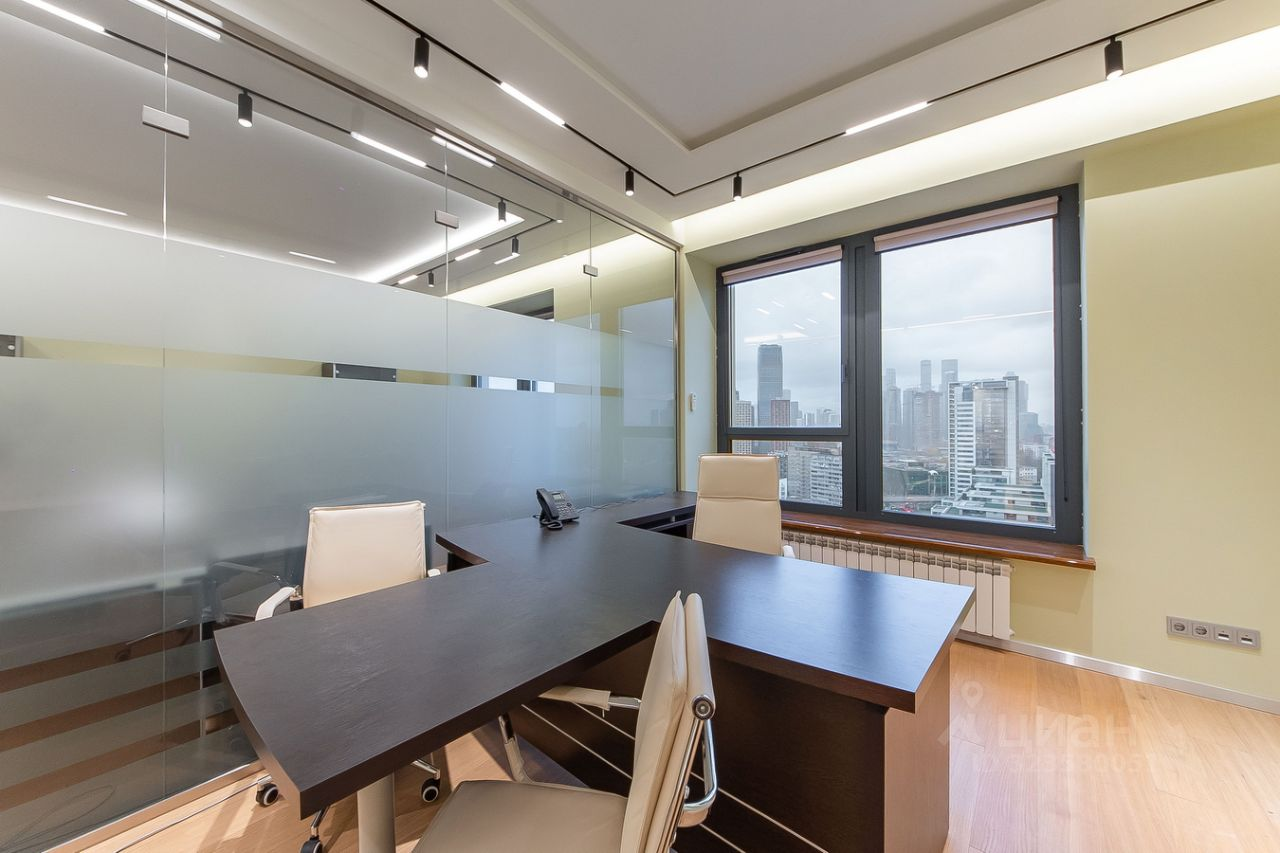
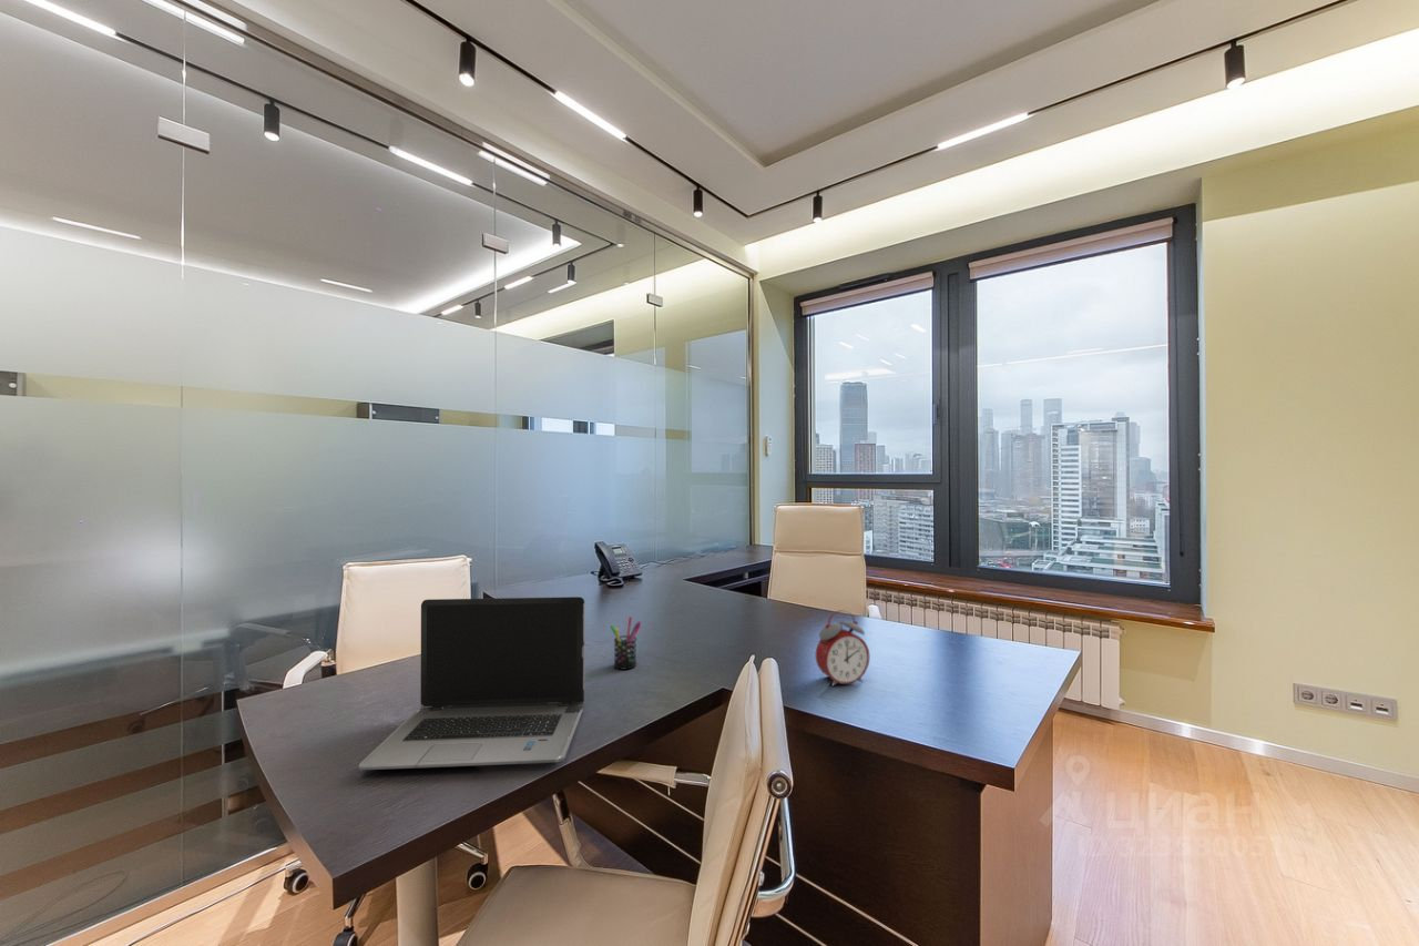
+ alarm clock [815,609,870,688]
+ pen holder [610,616,642,671]
+ laptop computer [358,596,585,771]
